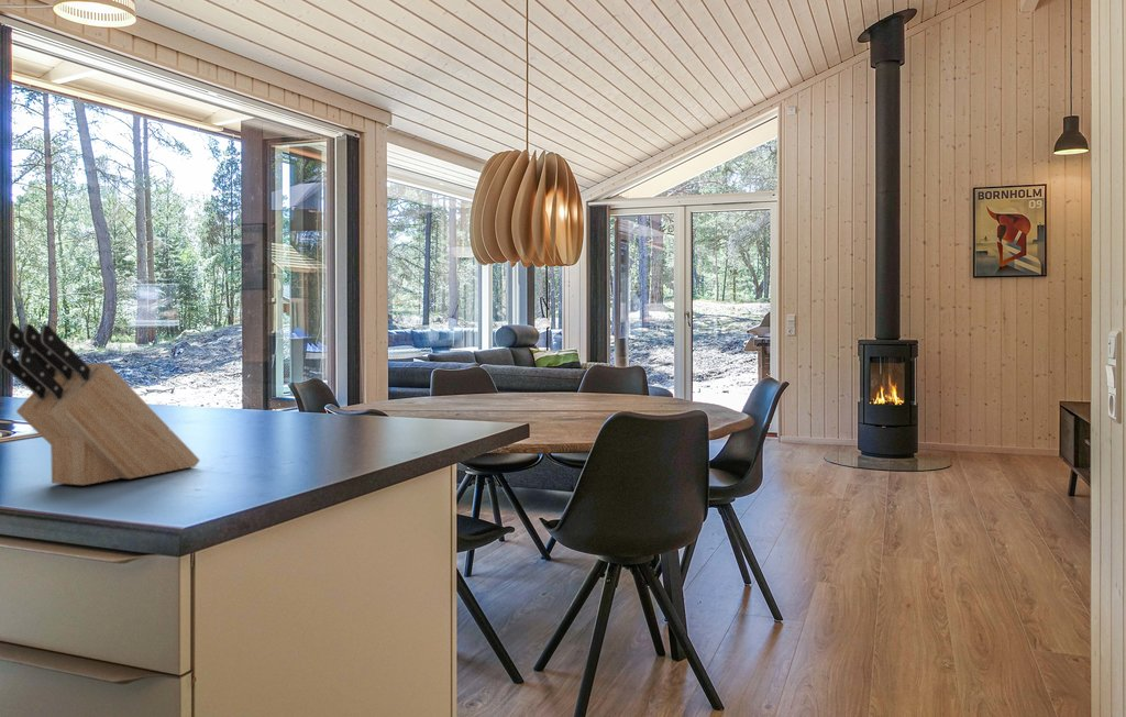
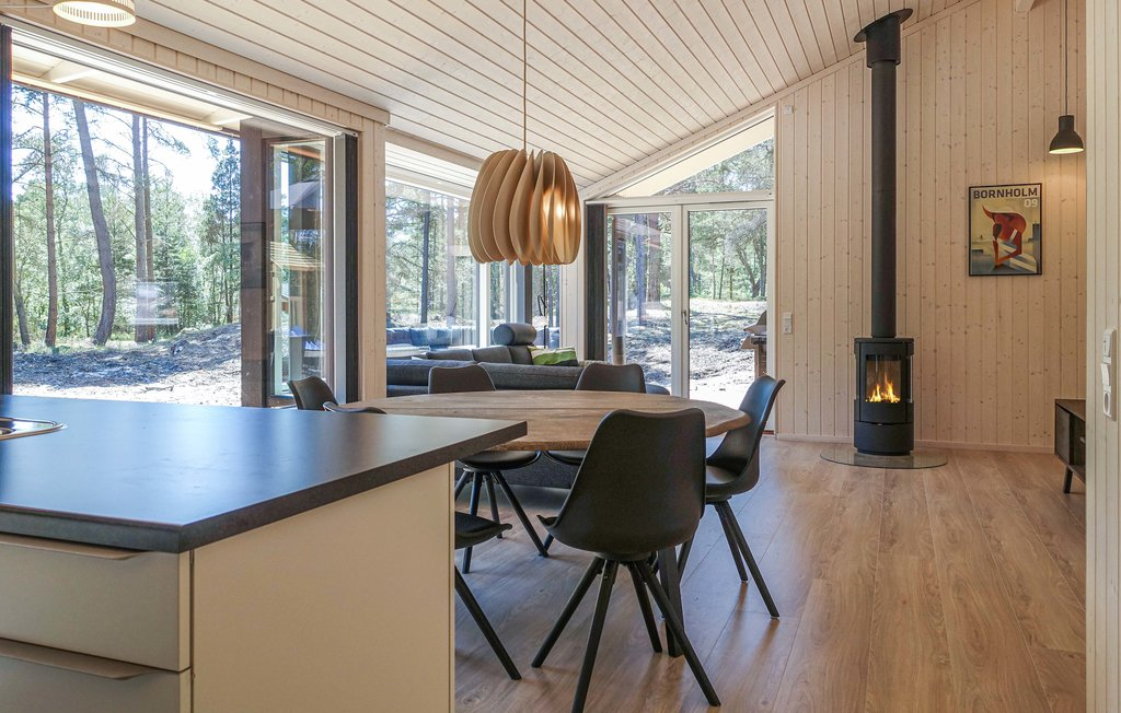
- knife block [0,321,201,486]
